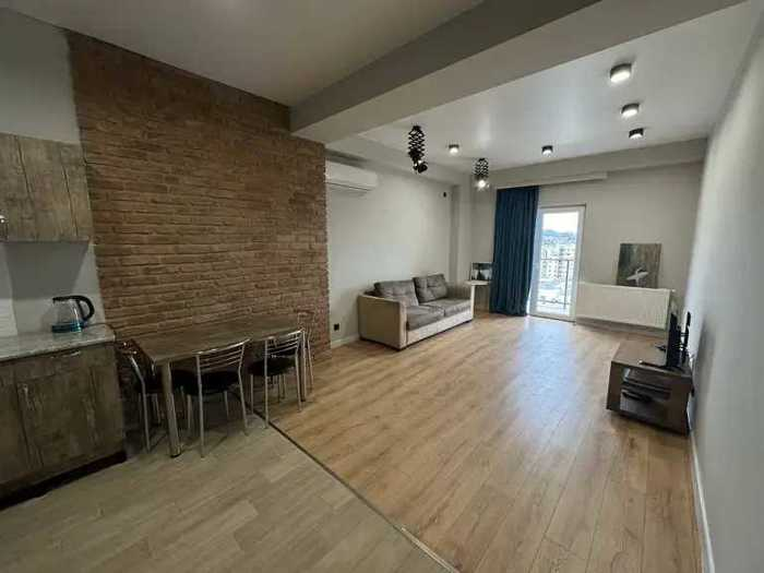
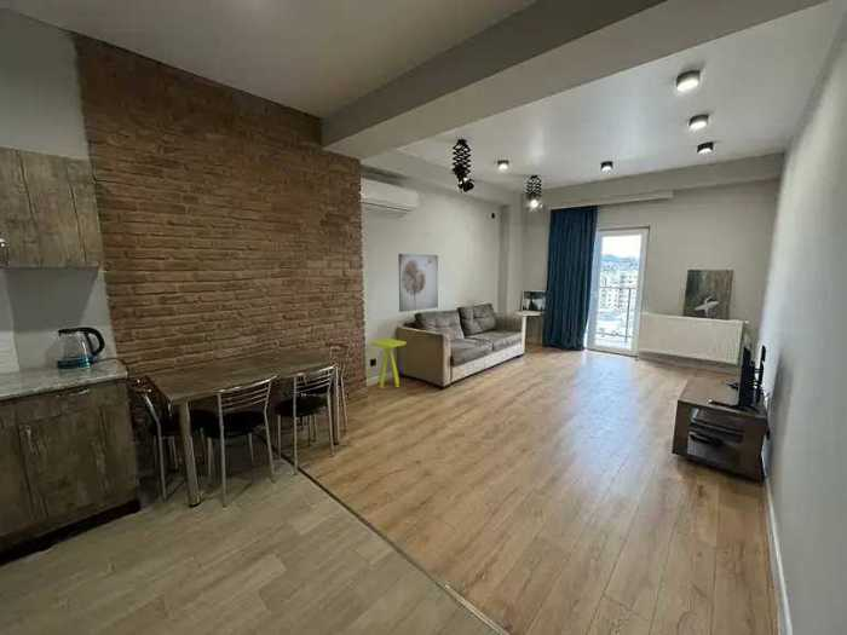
+ side table [370,337,407,389]
+ wall art [397,253,439,313]
